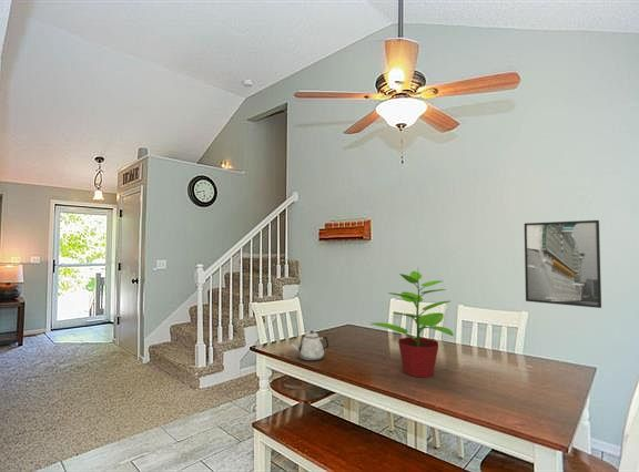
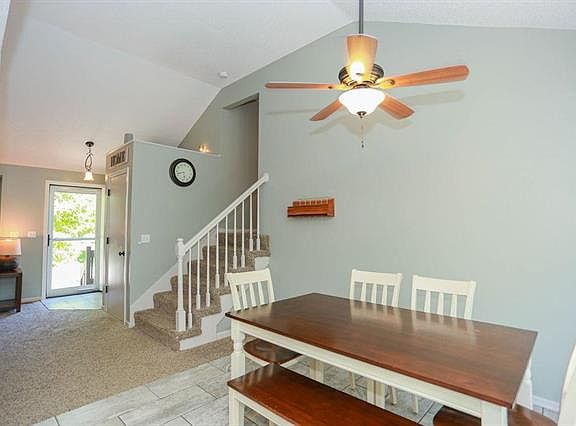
- teapot [288,330,329,362]
- potted plant [371,266,455,379]
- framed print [524,219,602,309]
